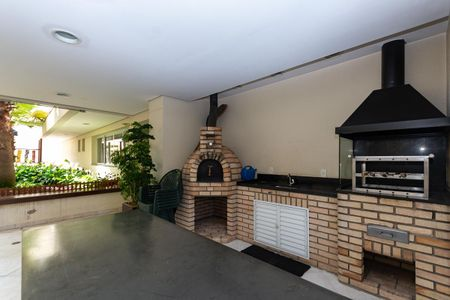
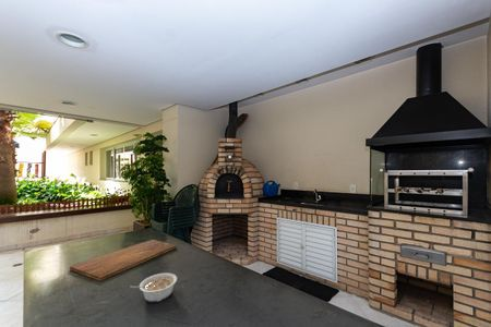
+ legume [130,272,178,303]
+ cutting board [69,239,177,282]
